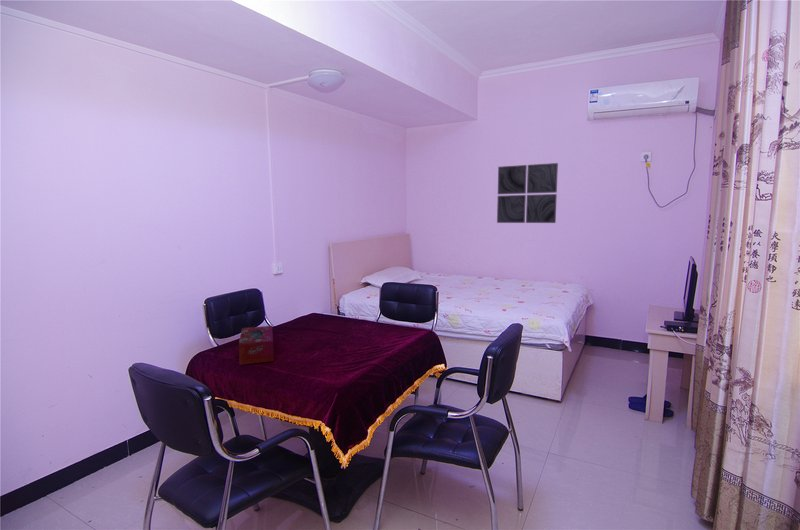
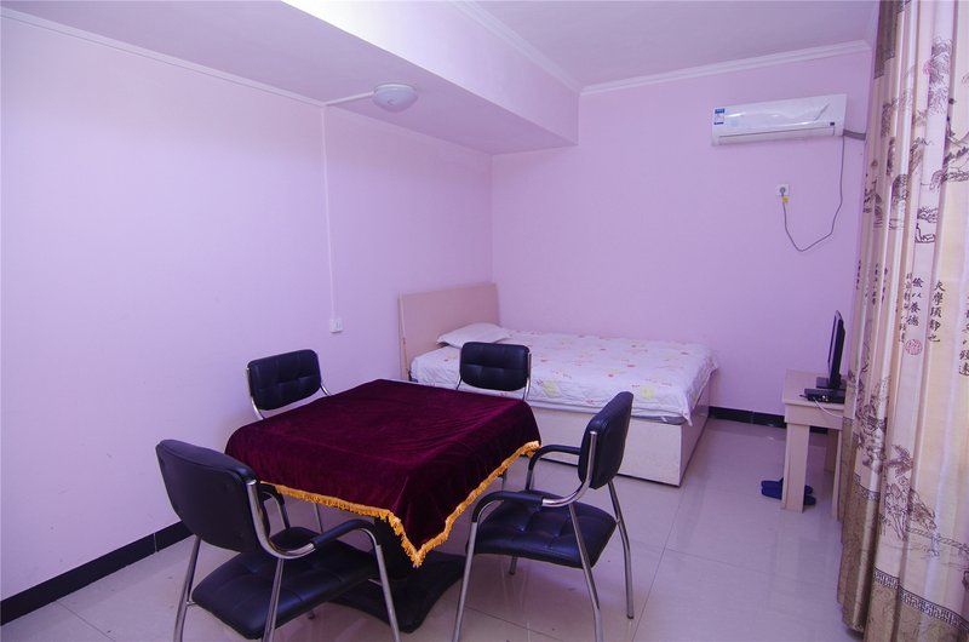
- wall art [496,162,559,224]
- tissue box [238,325,275,366]
